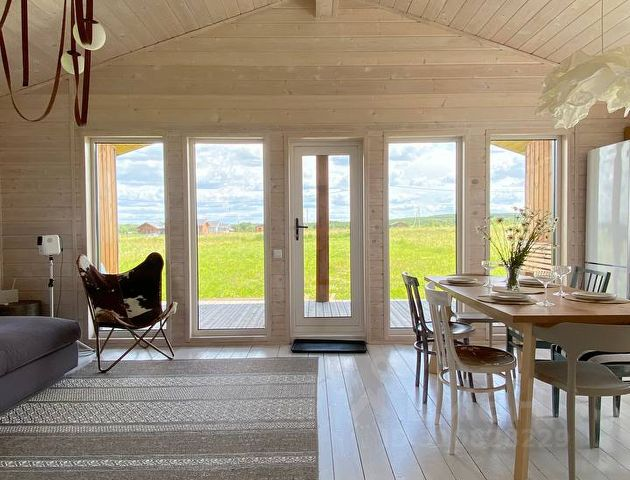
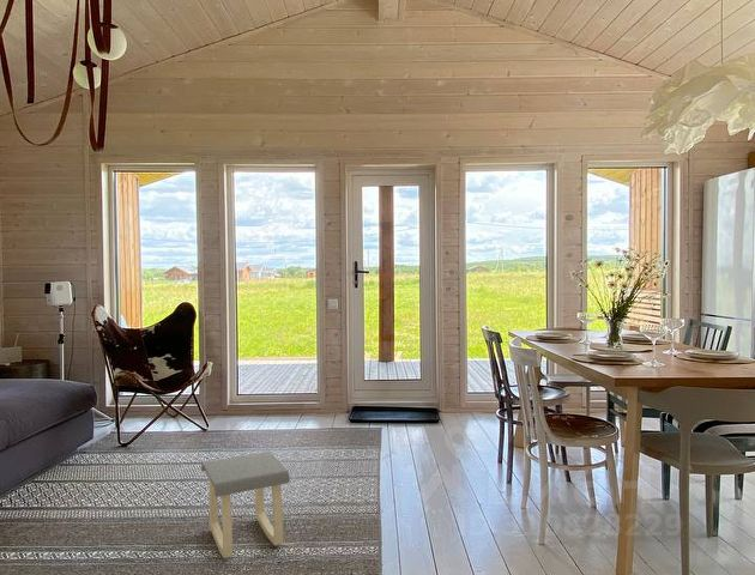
+ stool [200,450,291,559]
